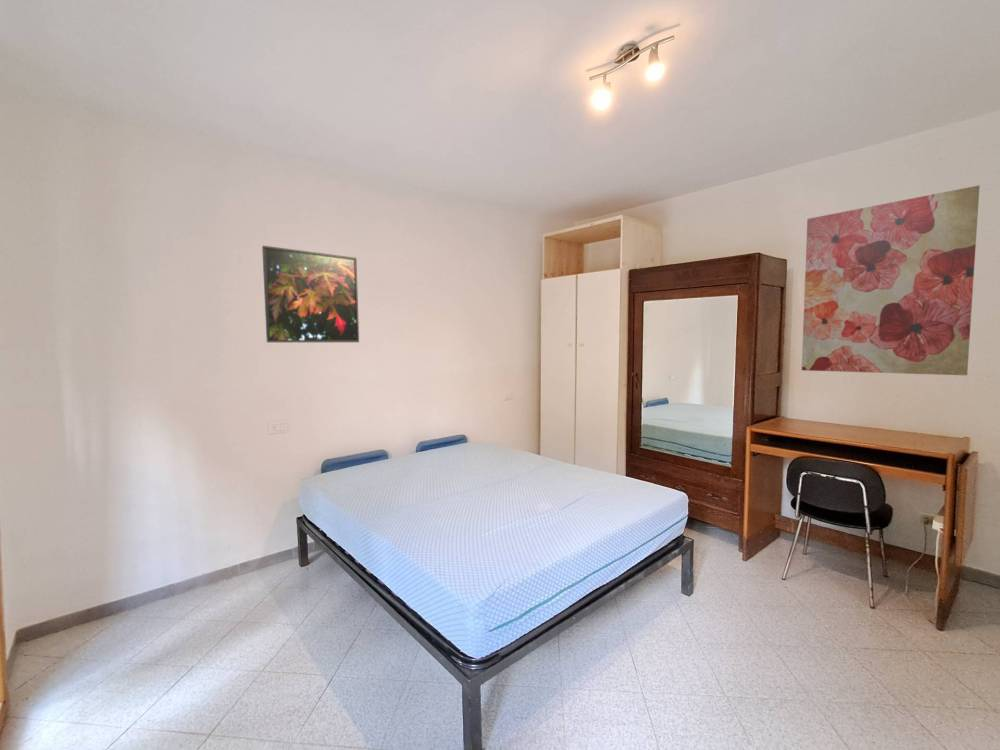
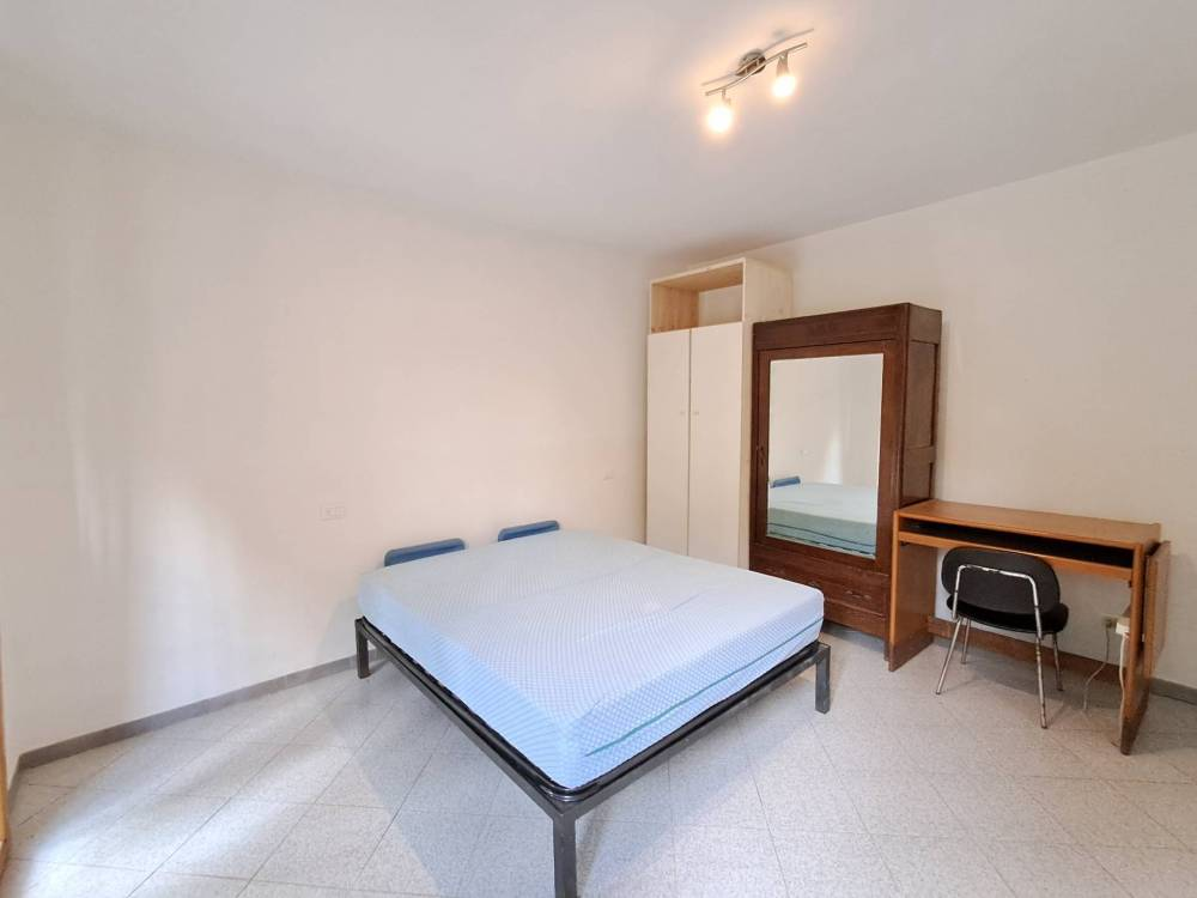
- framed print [261,245,360,343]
- wall art [801,184,981,376]
